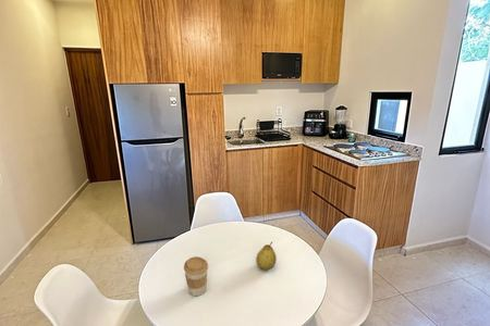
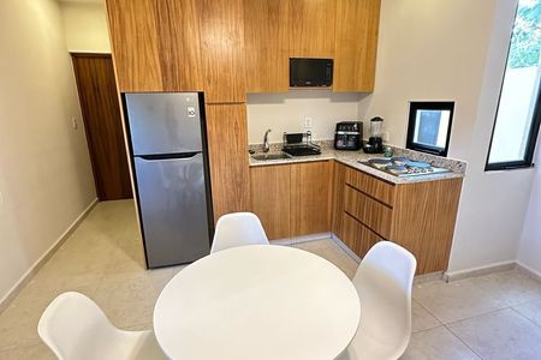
- coffee cup [183,255,209,297]
- fruit [255,241,278,271]
